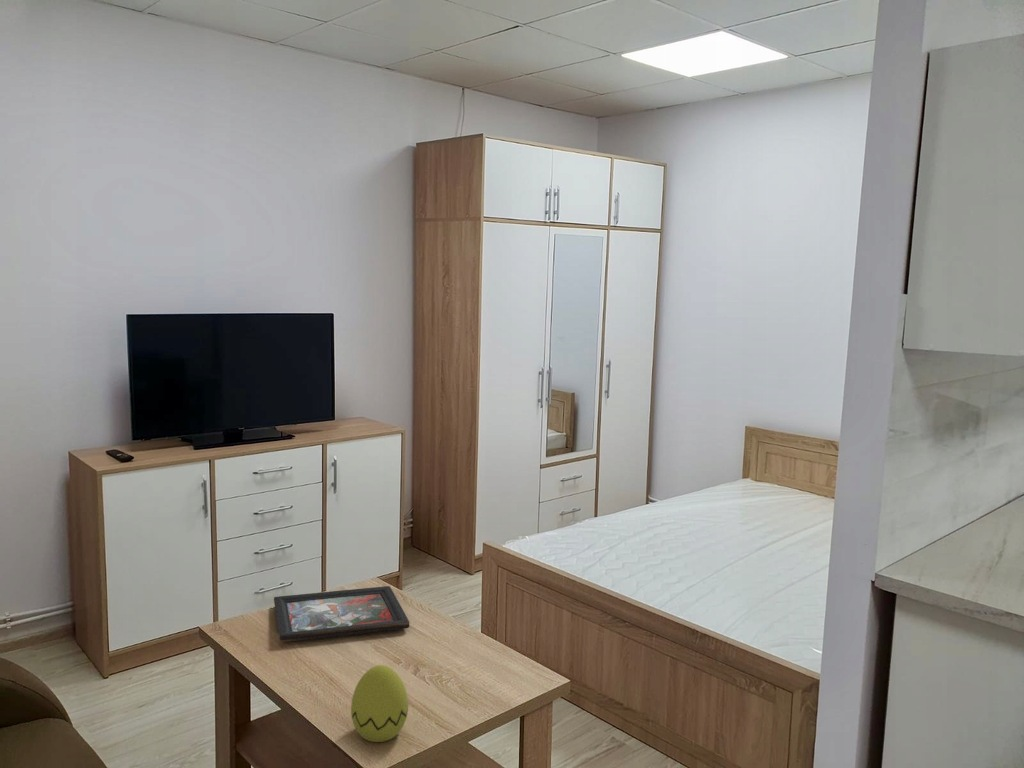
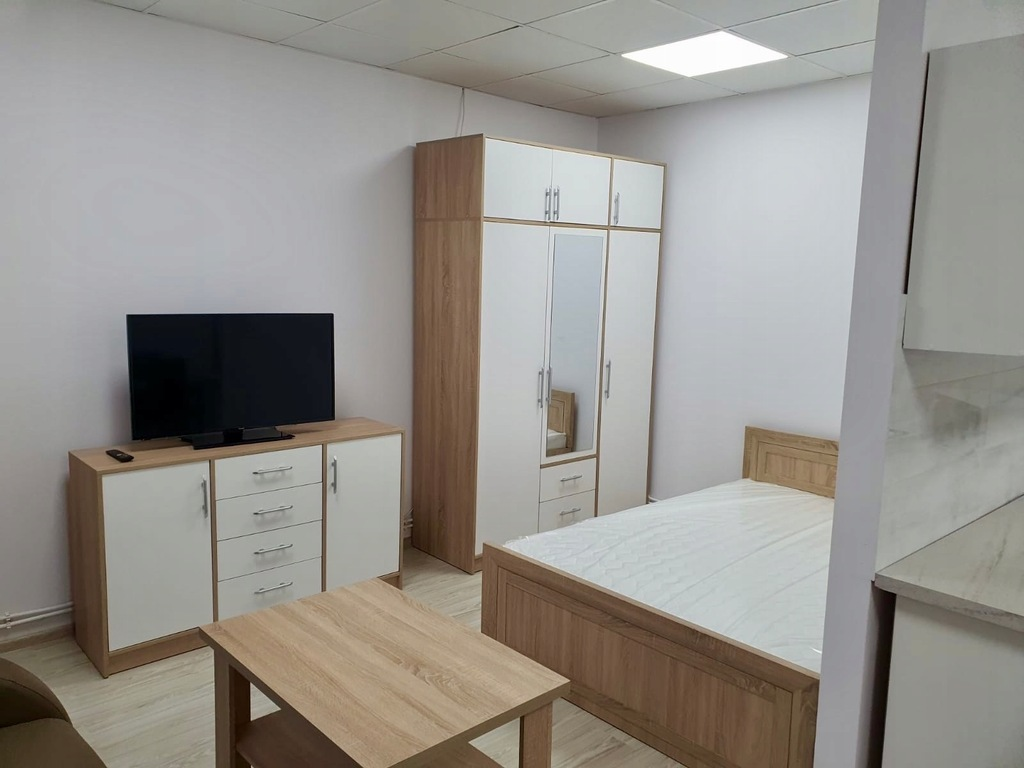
- decorative tray [273,585,410,644]
- decorative egg [350,664,409,743]
